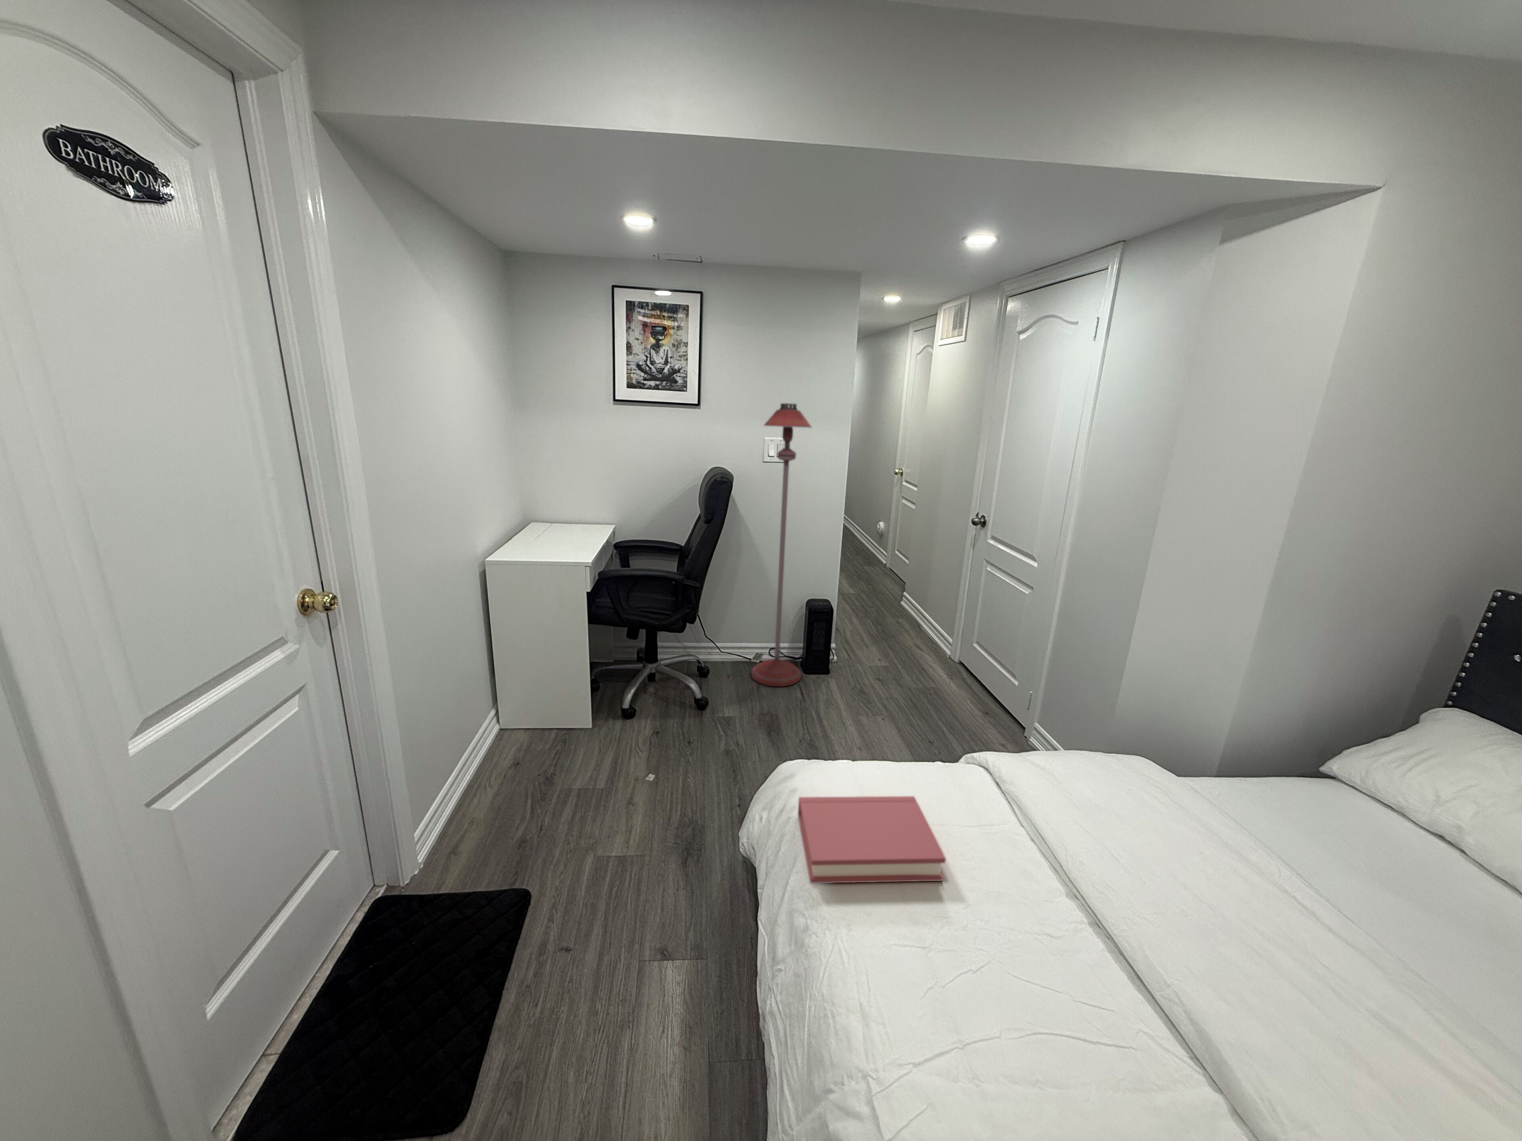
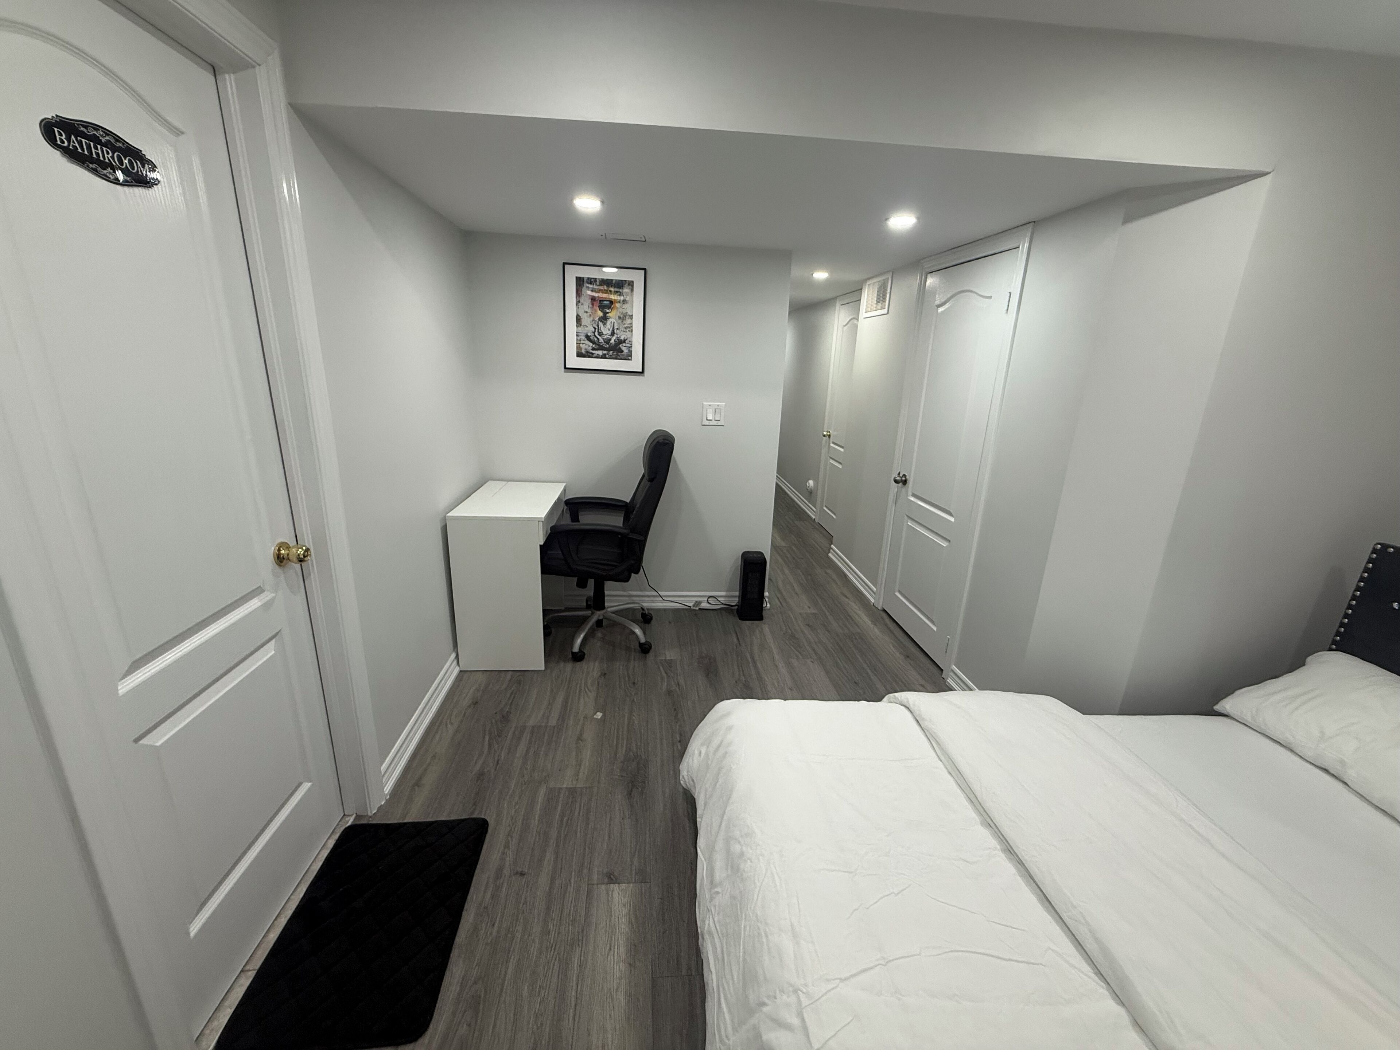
- floor lamp [751,403,813,687]
- hardback book [797,796,947,883]
